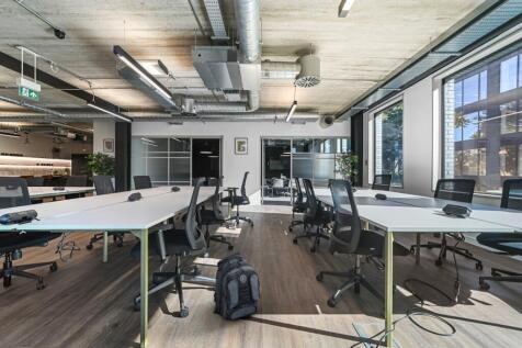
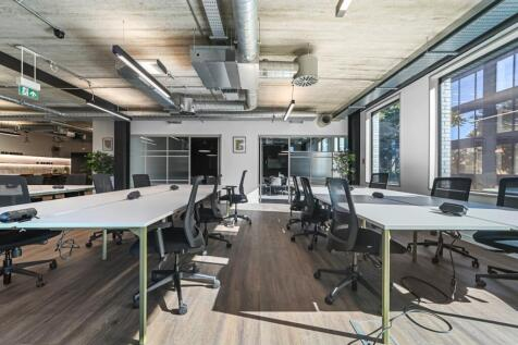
- backpack [213,251,262,321]
